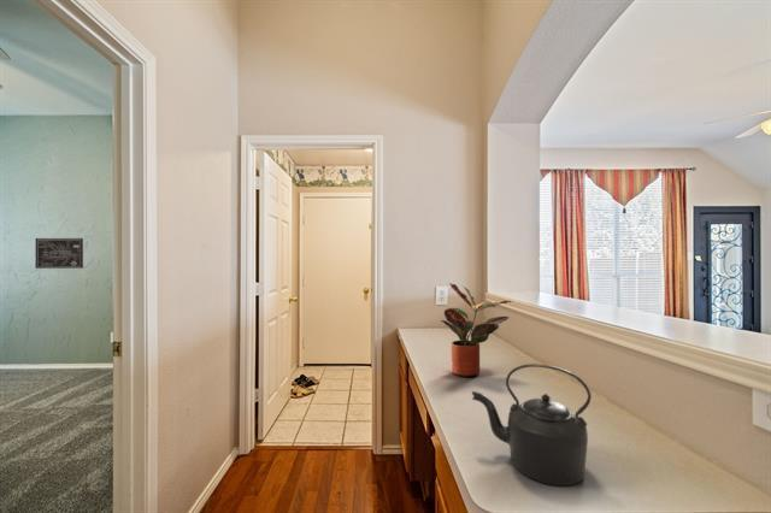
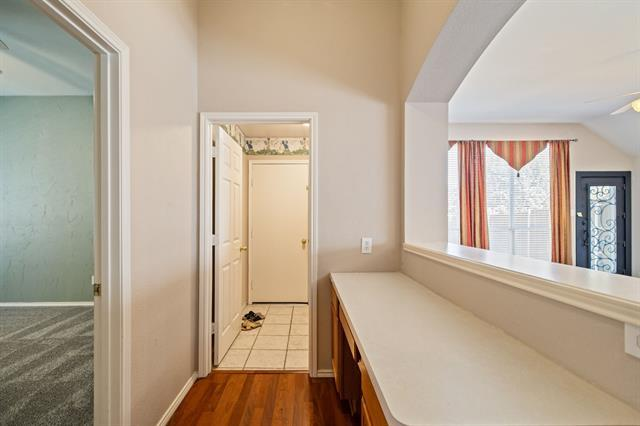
- kettle [471,362,593,487]
- potted plant [440,282,513,378]
- wall art [35,237,84,270]
